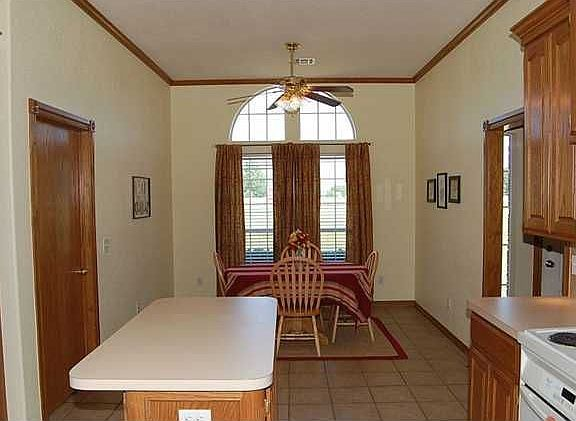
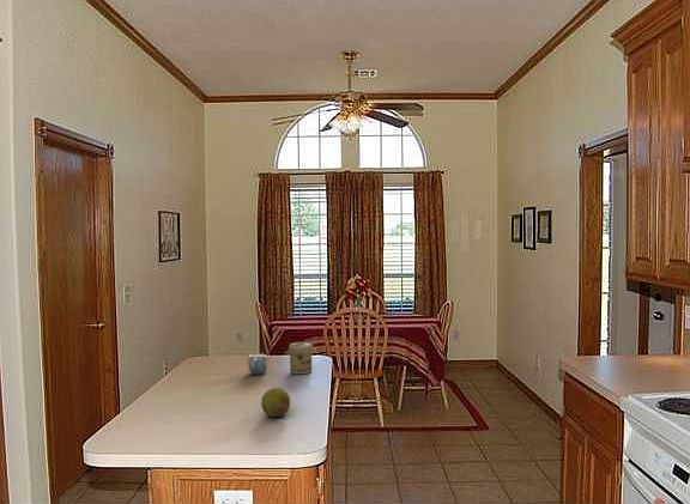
+ jar [288,341,314,375]
+ mug [247,353,268,376]
+ fruit [260,387,291,418]
